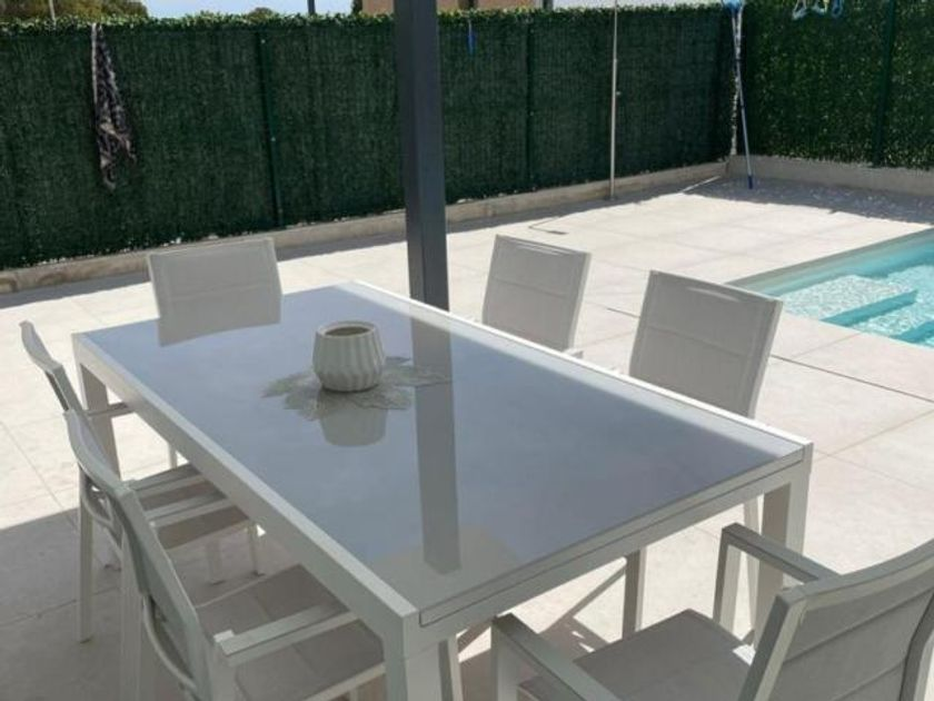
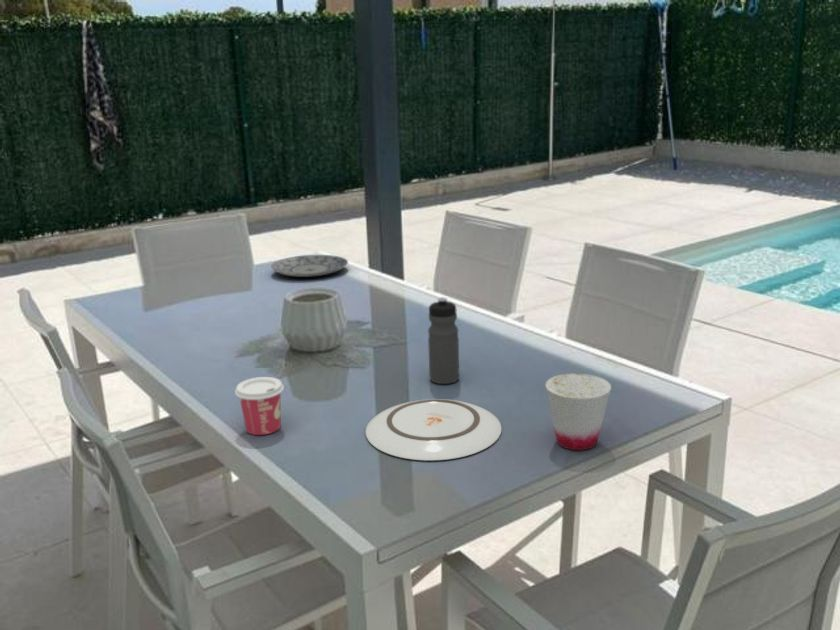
+ cup [545,372,612,451]
+ cup [234,376,285,436]
+ plate [365,398,503,462]
+ plate [270,254,349,278]
+ water bottle [427,297,460,385]
